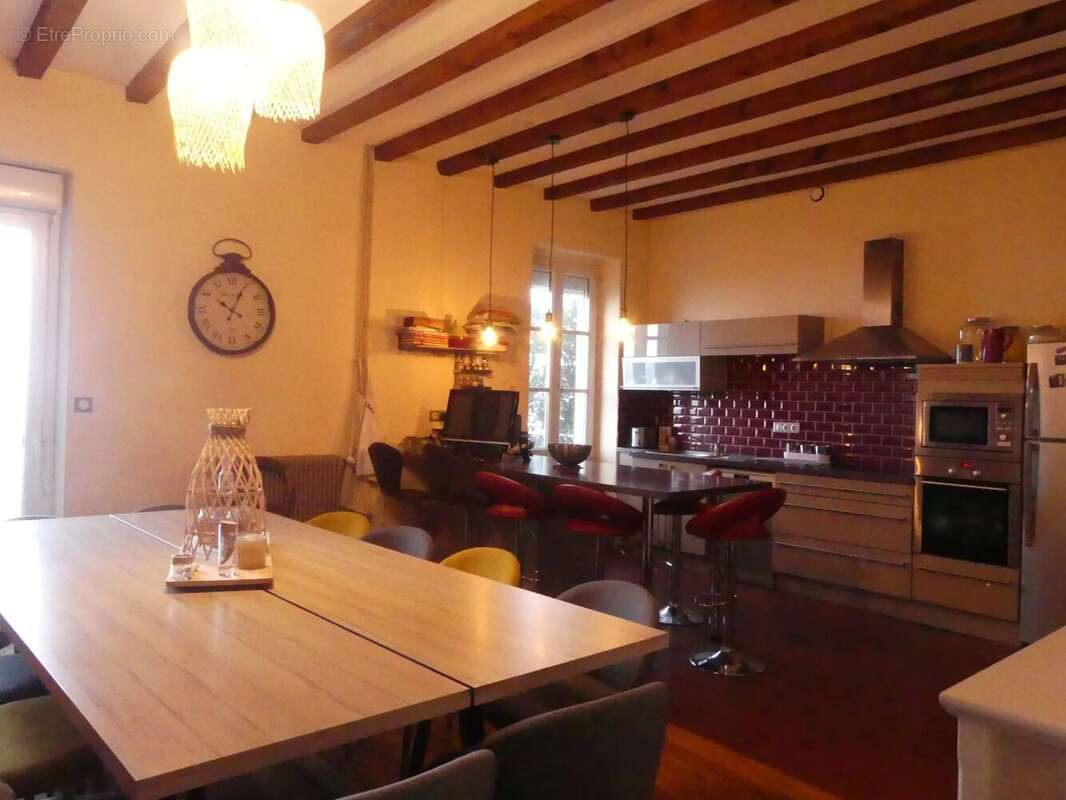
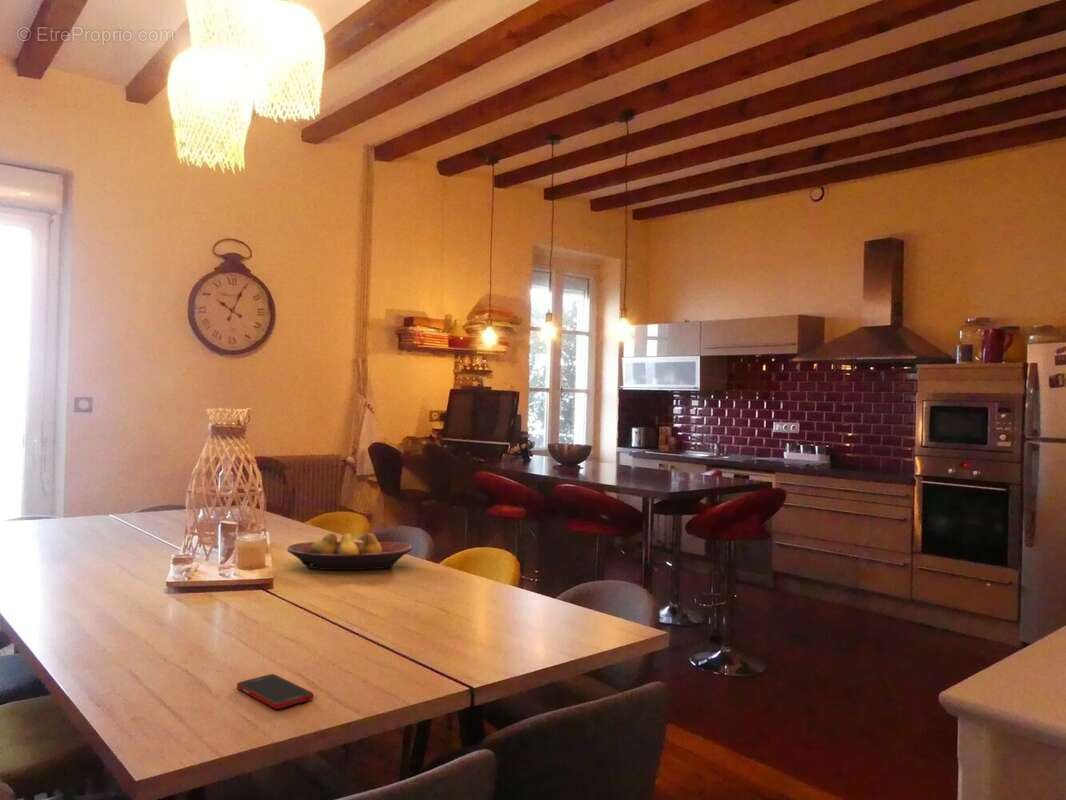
+ cell phone [236,673,315,710]
+ fruit bowl [286,532,413,571]
